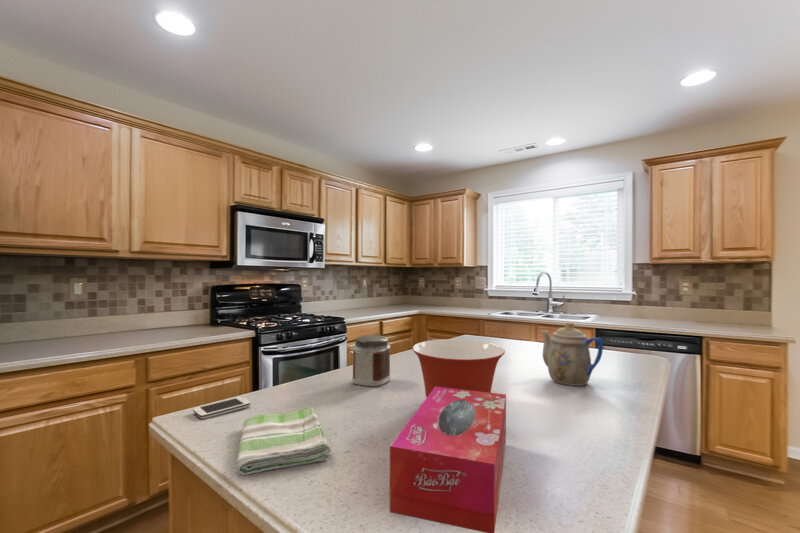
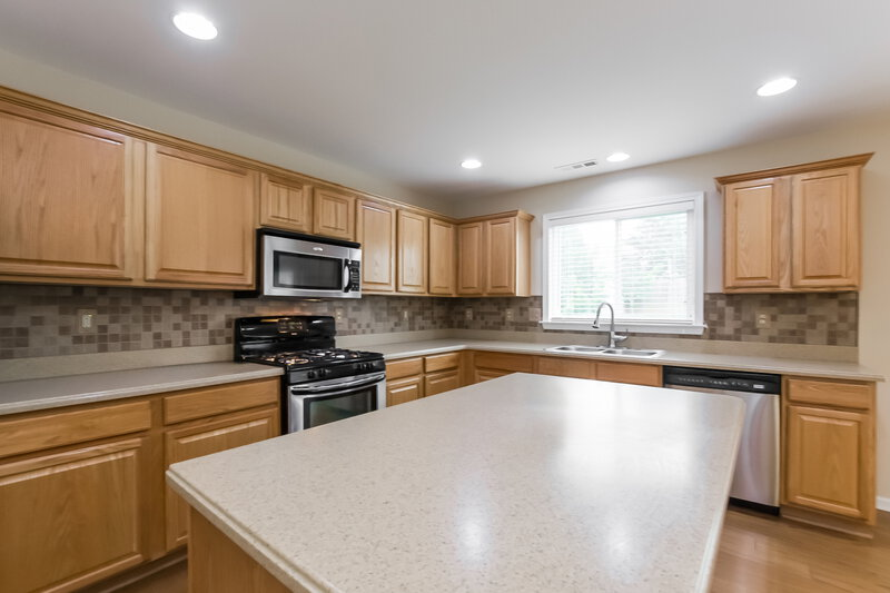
- smartphone [192,396,251,420]
- mixing bowl [411,338,506,398]
- tissue box [389,386,507,533]
- jar [351,334,392,388]
- teapot [540,321,604,387]
- dish towel [235,407,332,476]
